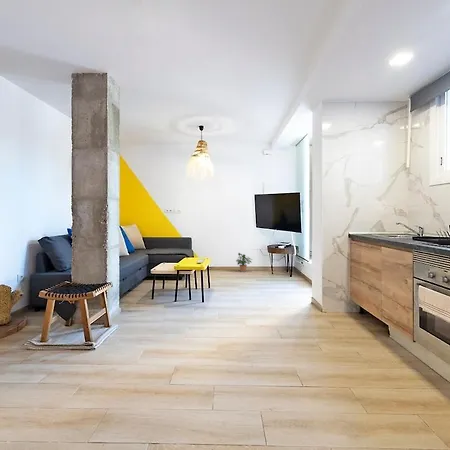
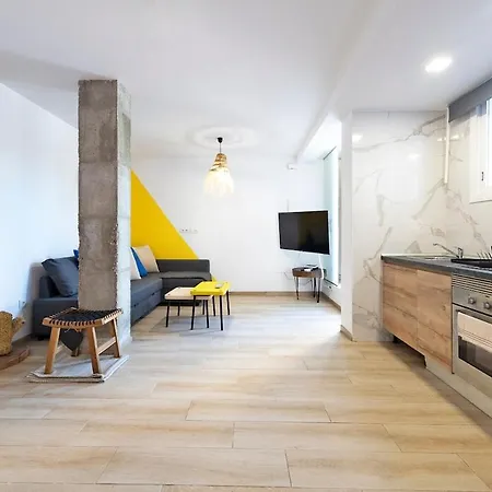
- potted plant [235,252,253,272]
